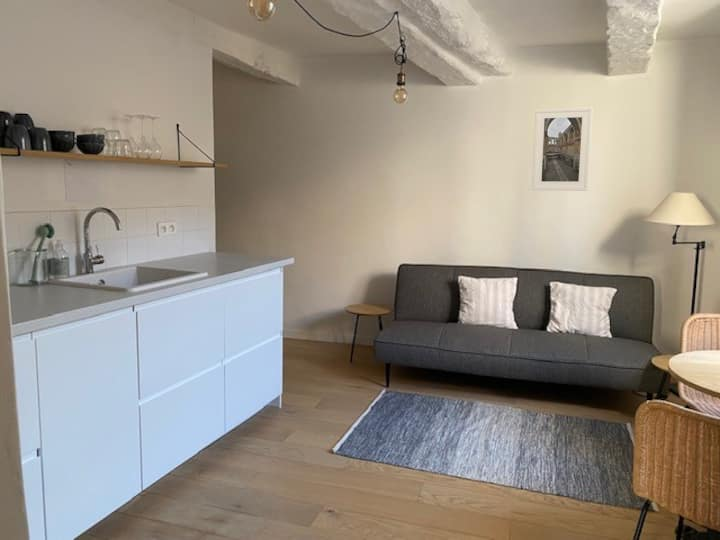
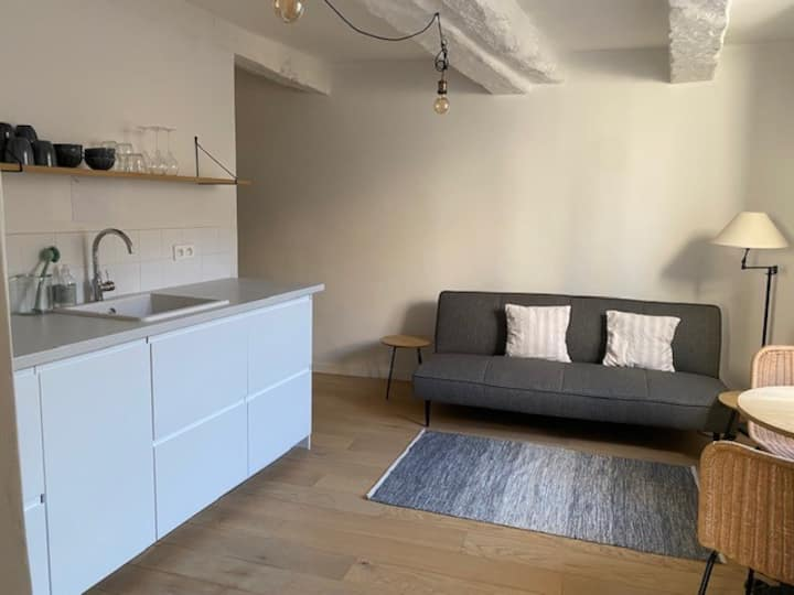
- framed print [531,106,594,192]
